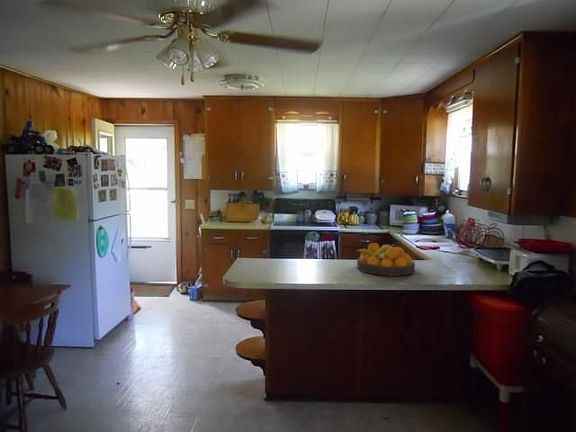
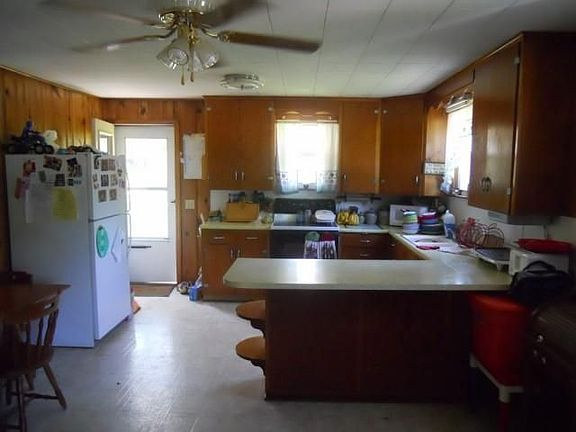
- fruit bowl [355,242,416,277]
